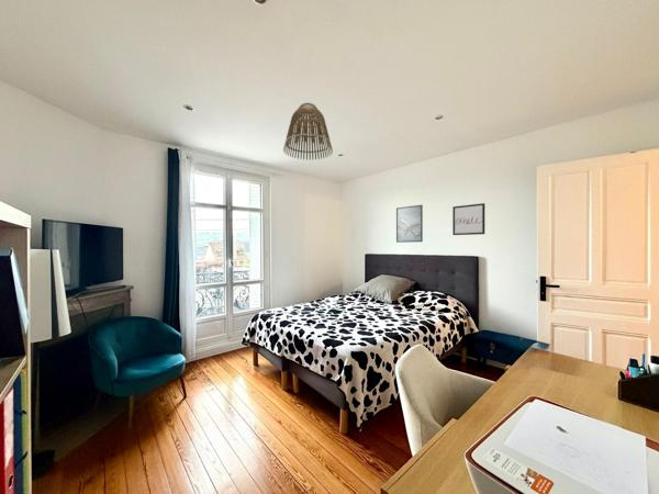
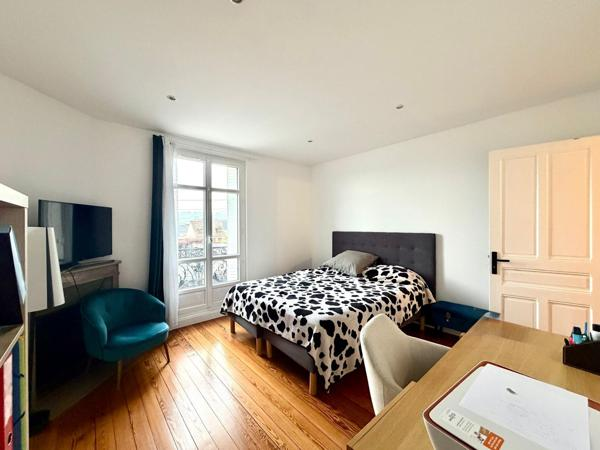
- lamp shade [282,102,334,161]
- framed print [395,204,424,244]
- wall art [451,202,485,236]
